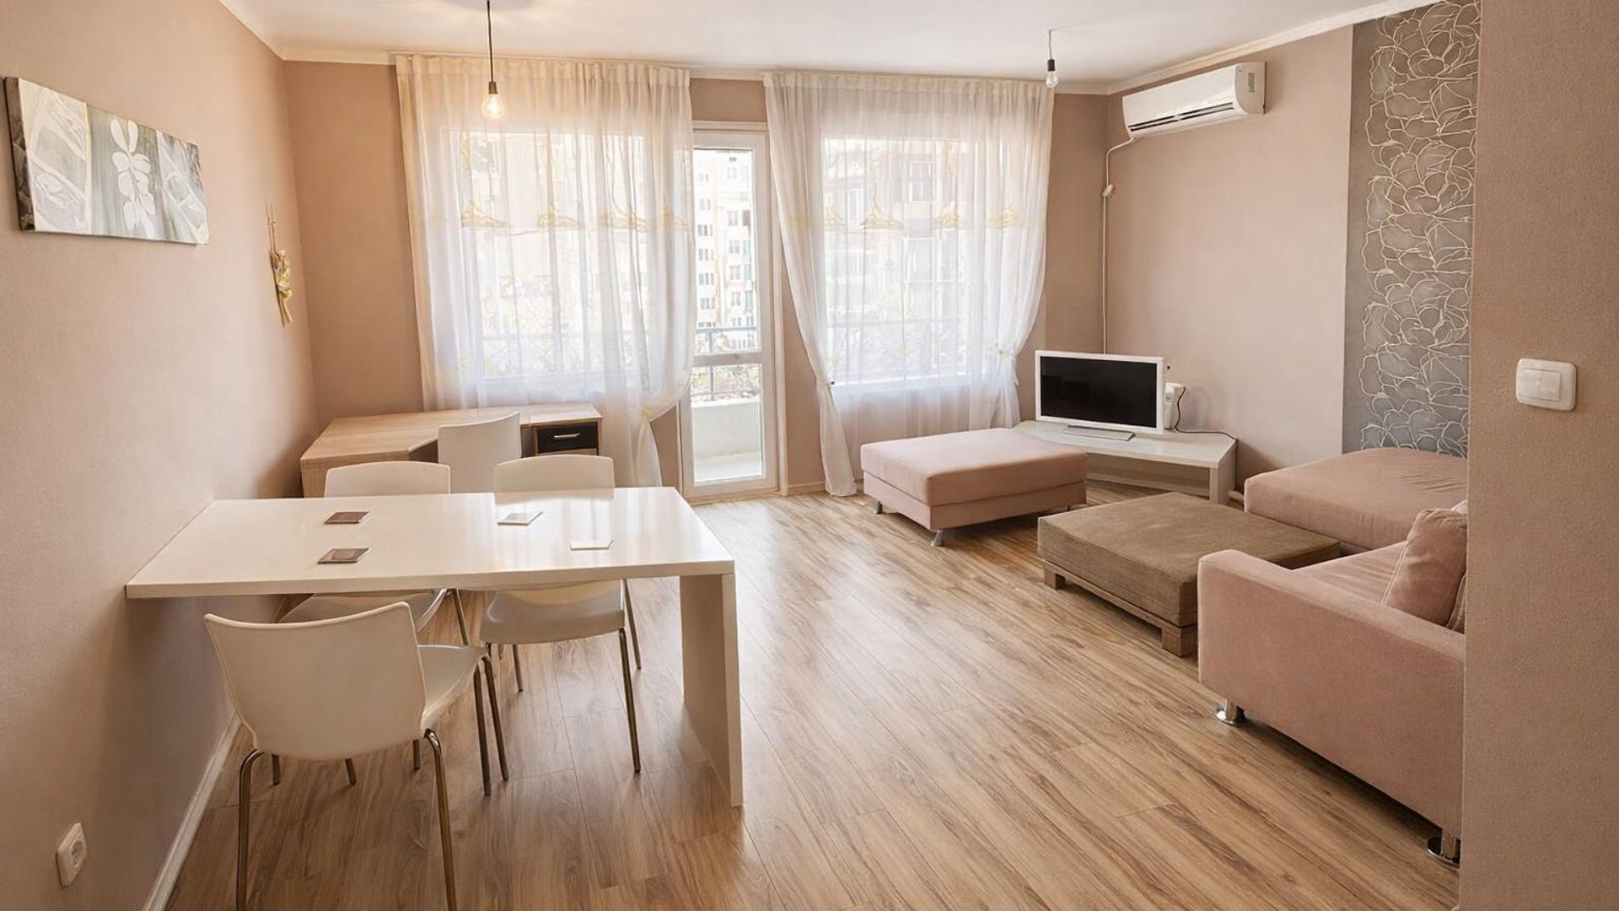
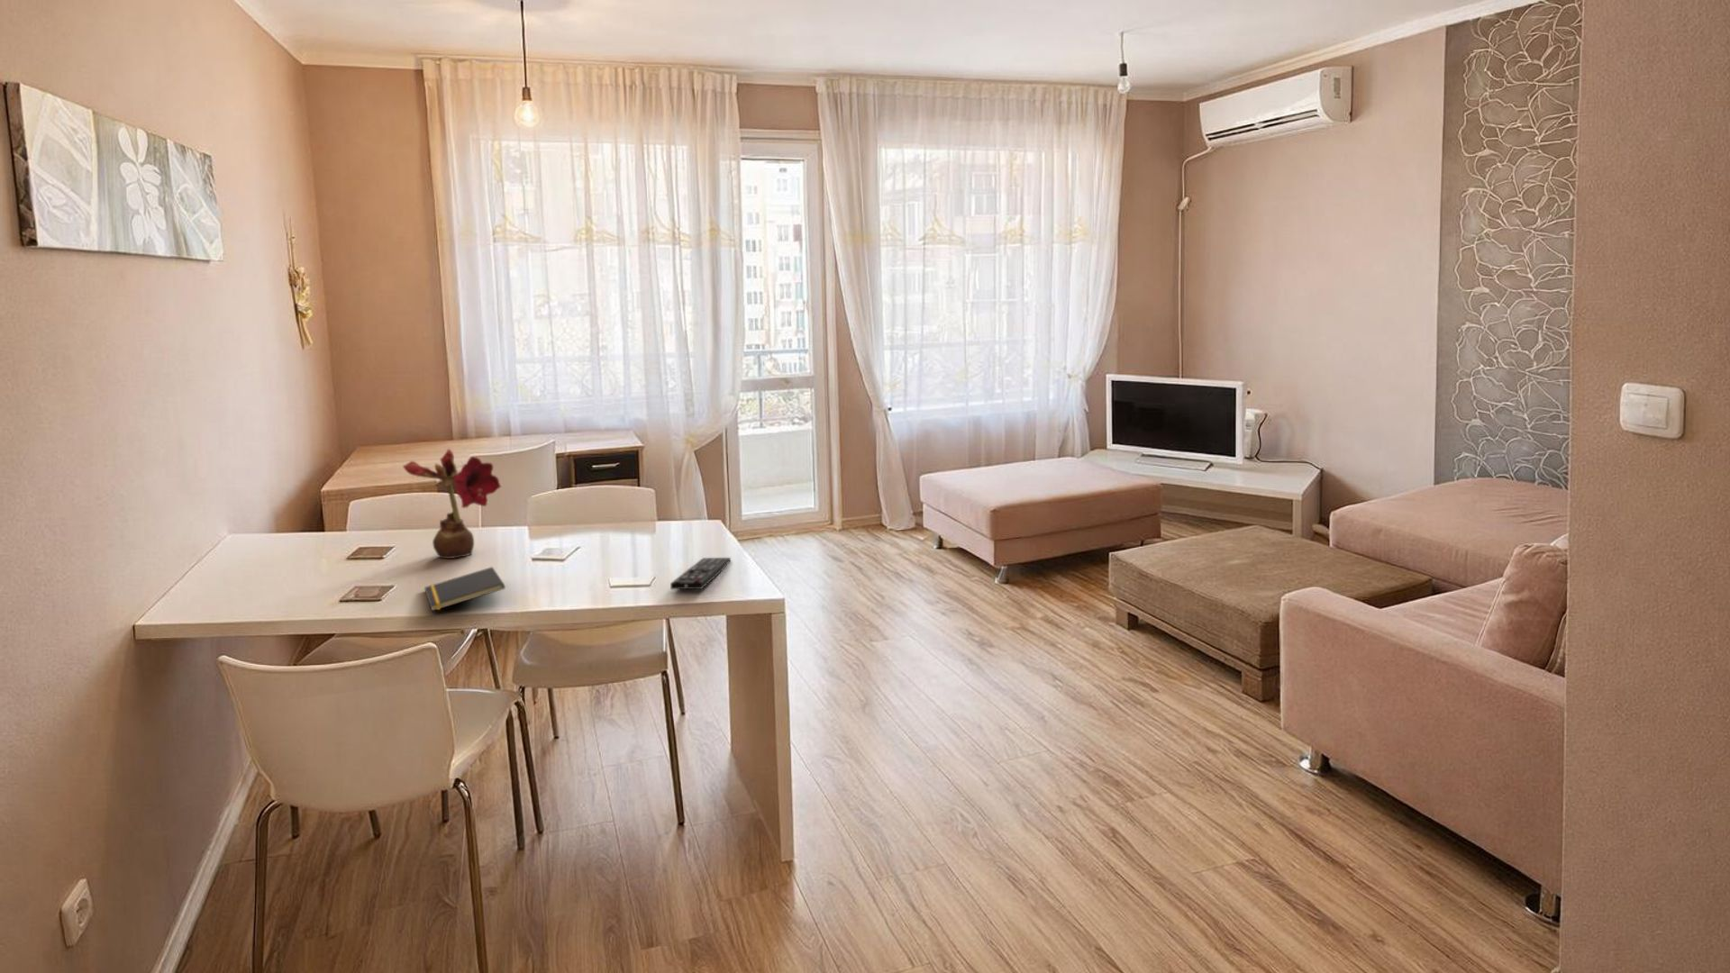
+ remote control [669,557,732,590]
+ flower [402,448,501,560]
+ notepad [423,566,506,613]
